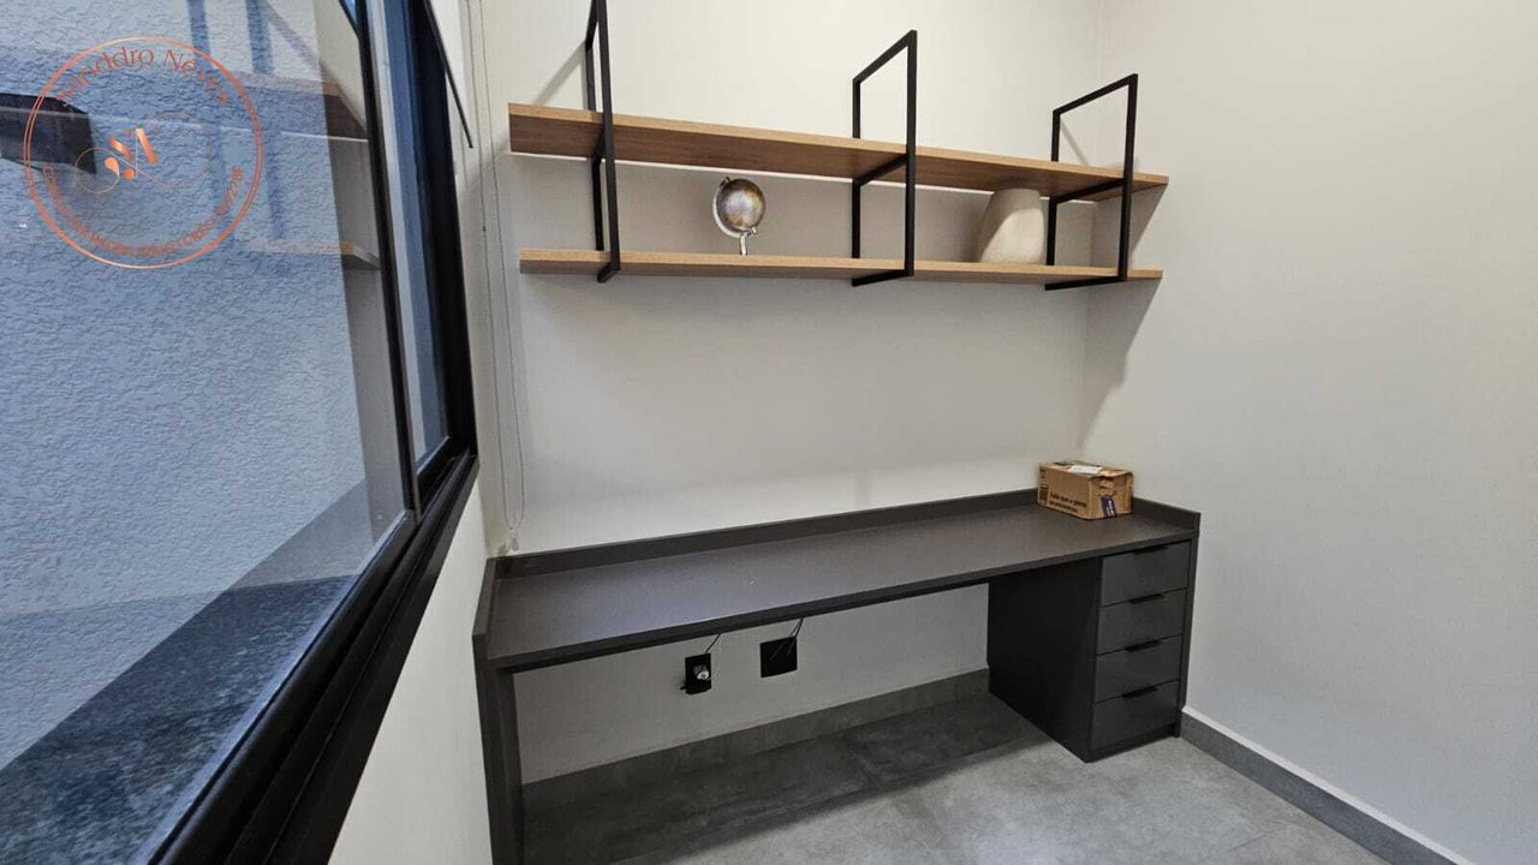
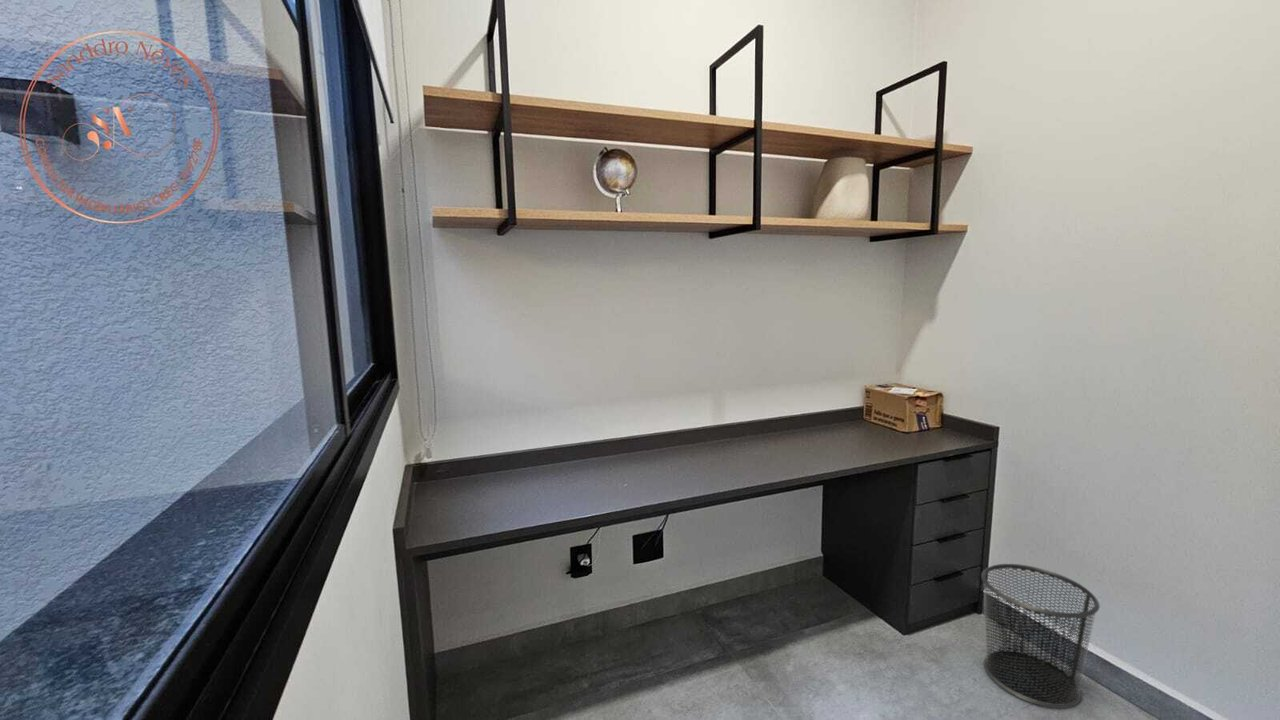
+ waste bin [980,563,1101,709]
